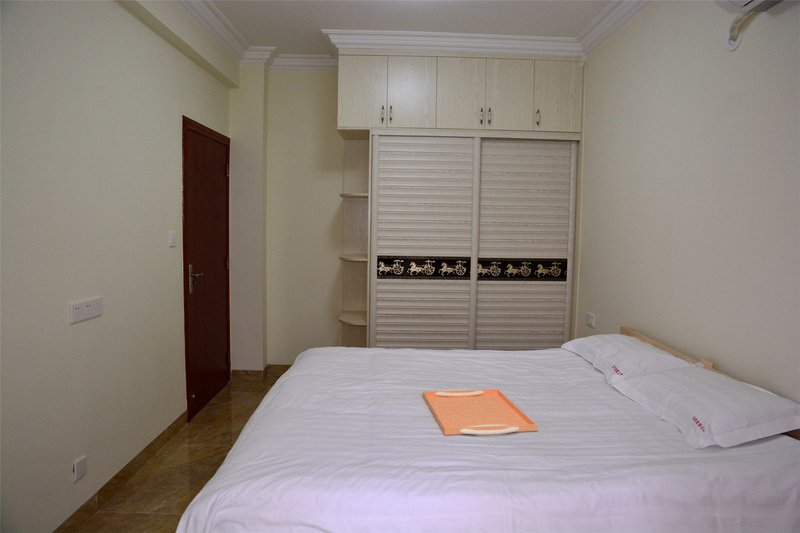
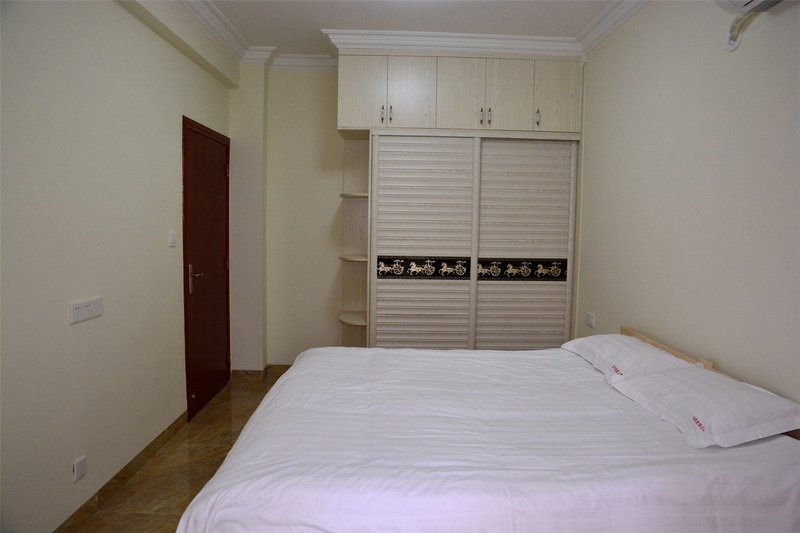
- serving tray [422,388,538,436]
